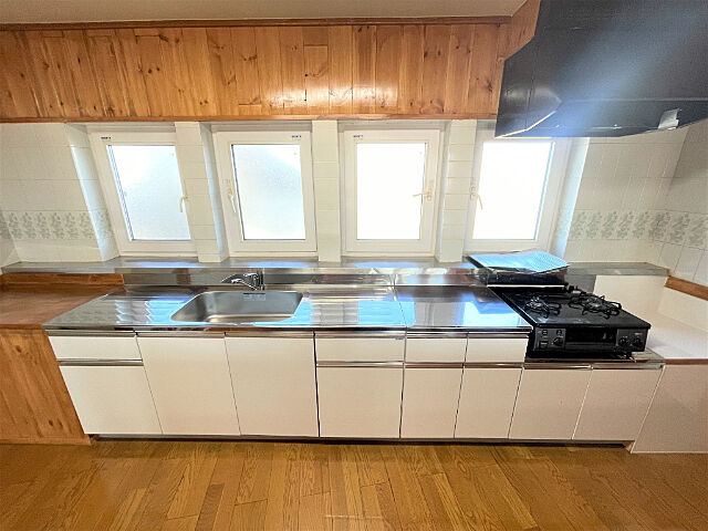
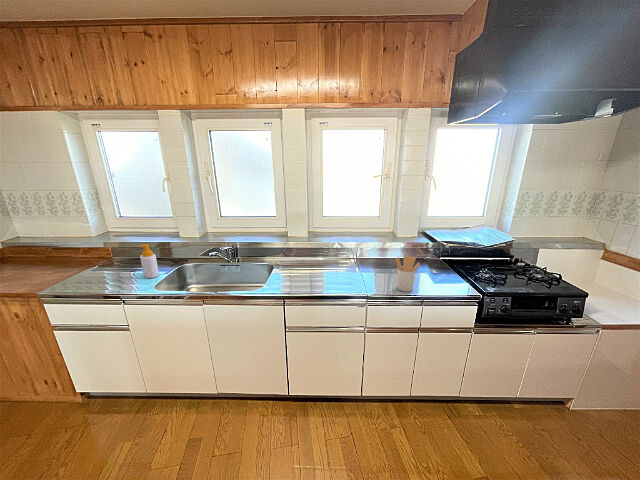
+ soap bottle [138,243,160,279]
+ utensil holder [395,254,421,293]
